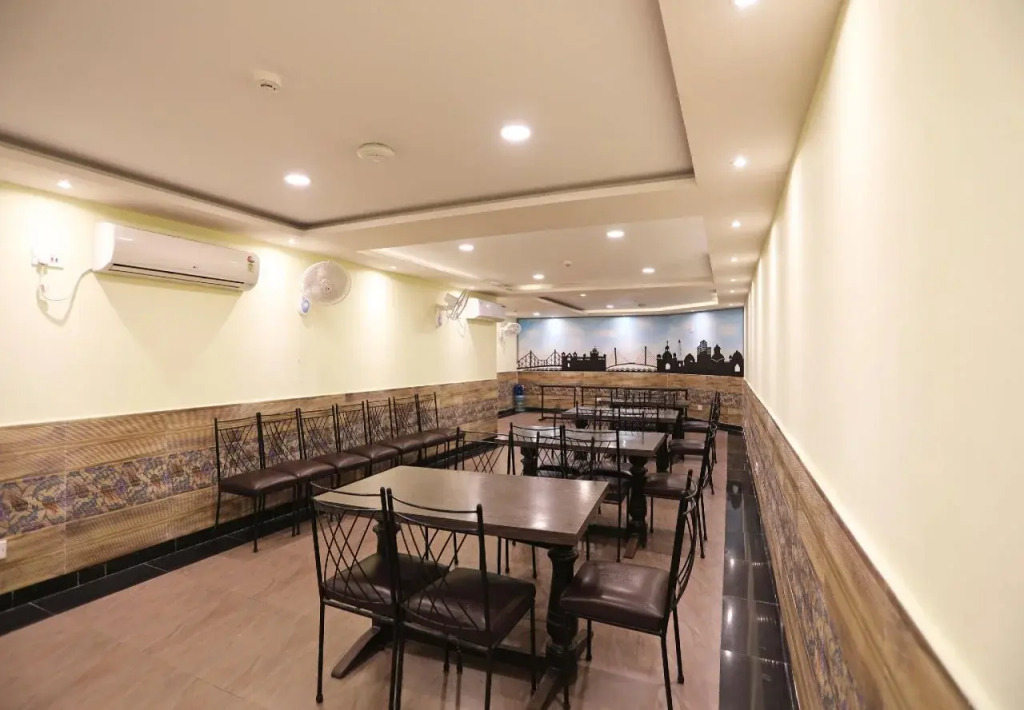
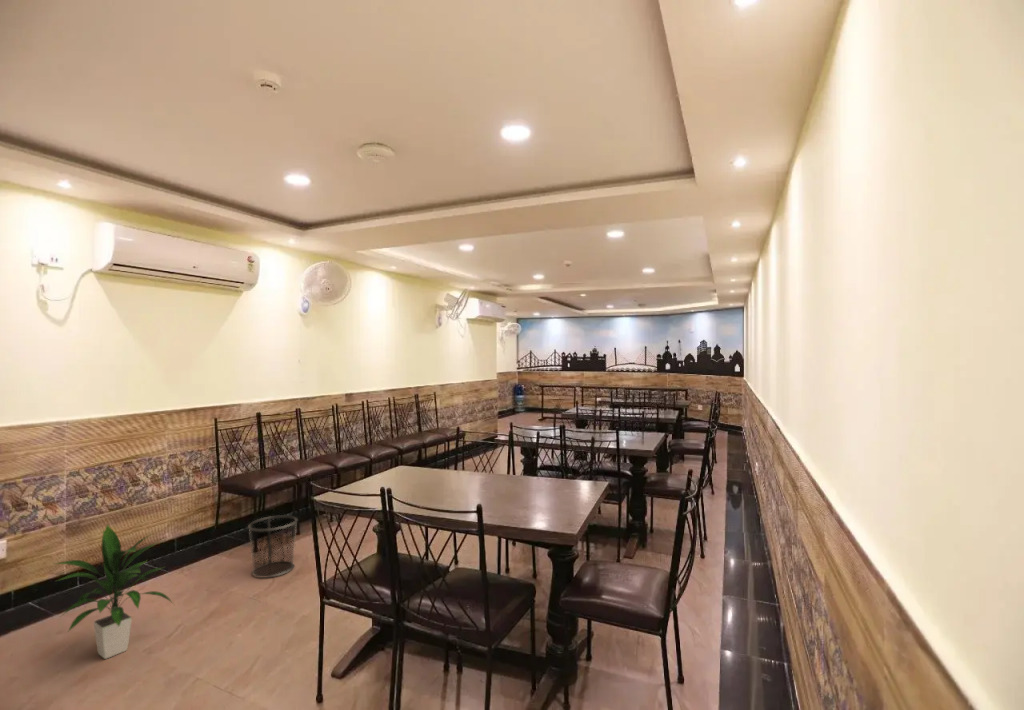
+ indoor plant [53,523,177,660]
+ waste bin [247,514,298,579]
